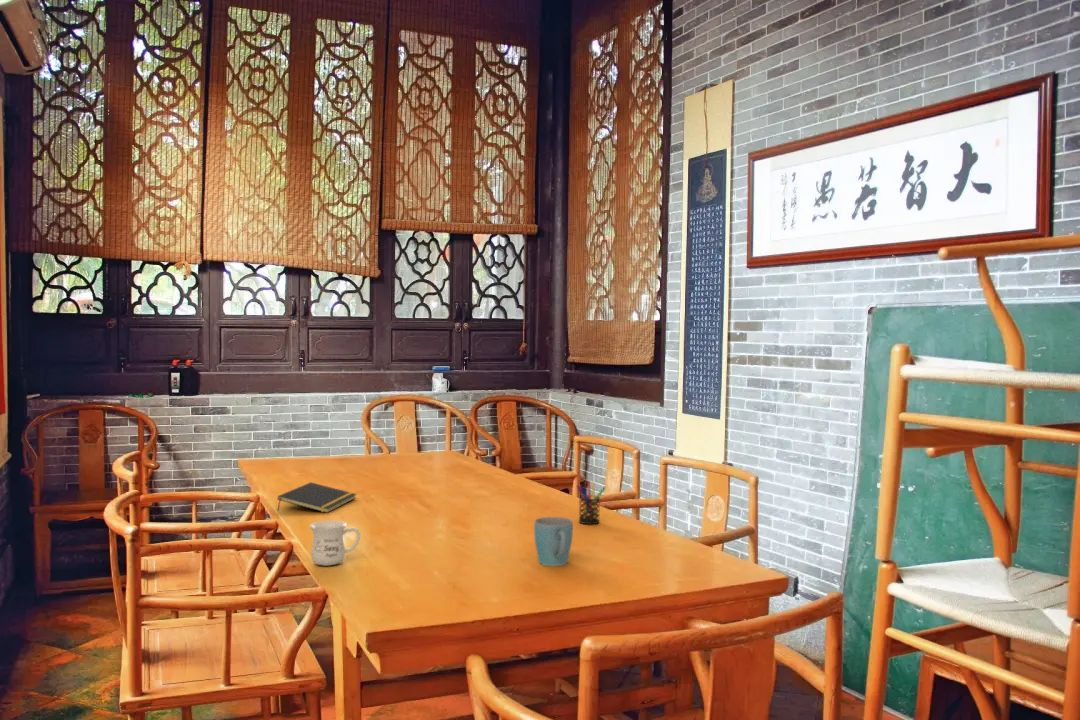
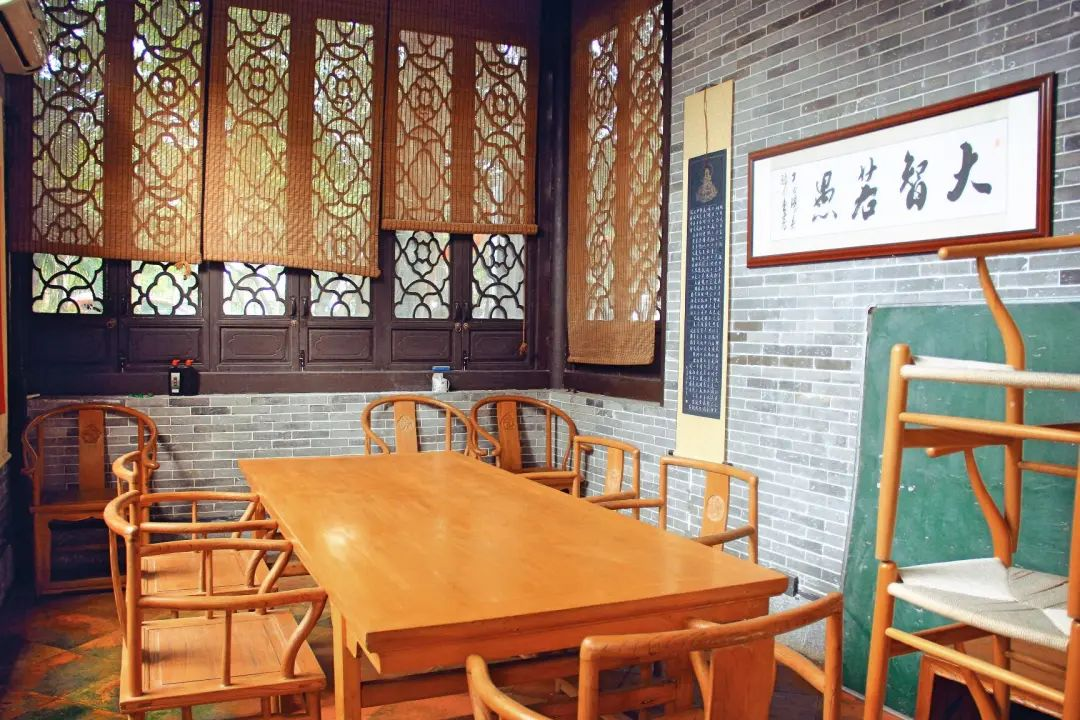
- mug [533,516,574,567]
- pen holder [576,480,607,525]
- notepad [276,481,358,514]
- mug [309,520,361,567]
